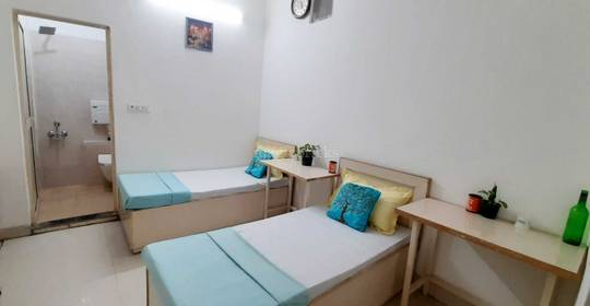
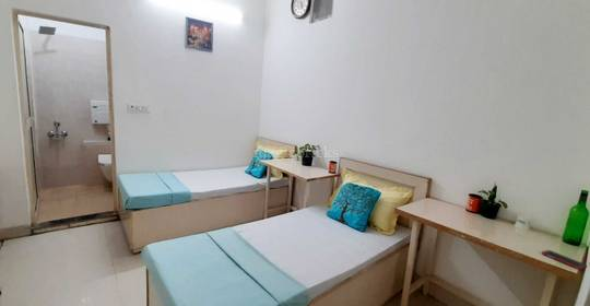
+ cell phone [541,249,588,271]
